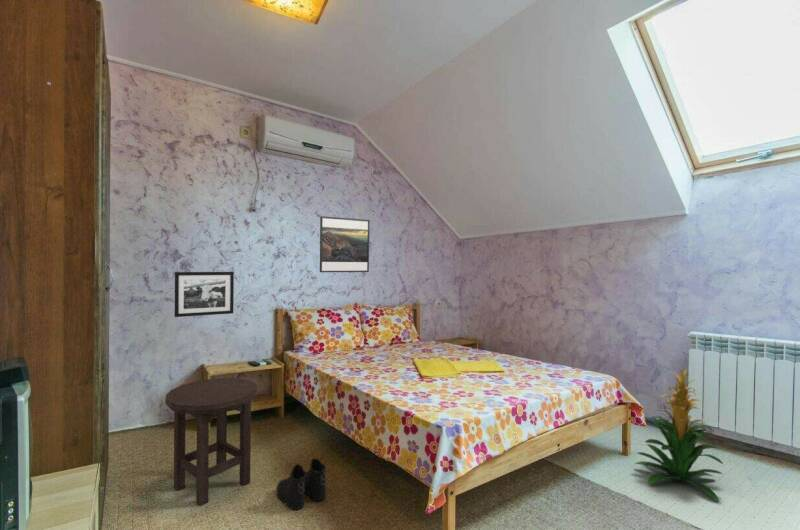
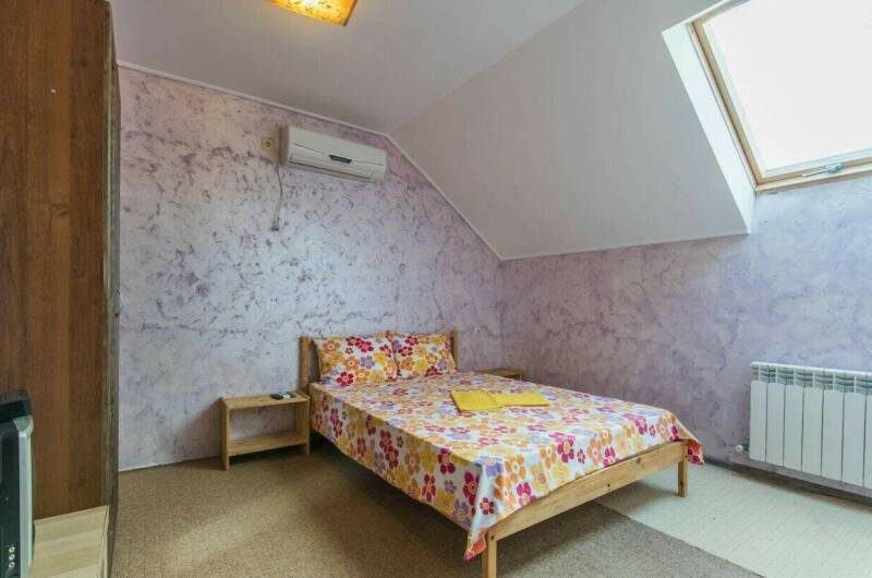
- indoor plant [634,368,724,502]
- stool [164,377,258,507]
- picture frame [174,271,235,318]
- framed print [319,215,371,273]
- boots [275,458,327,511]
